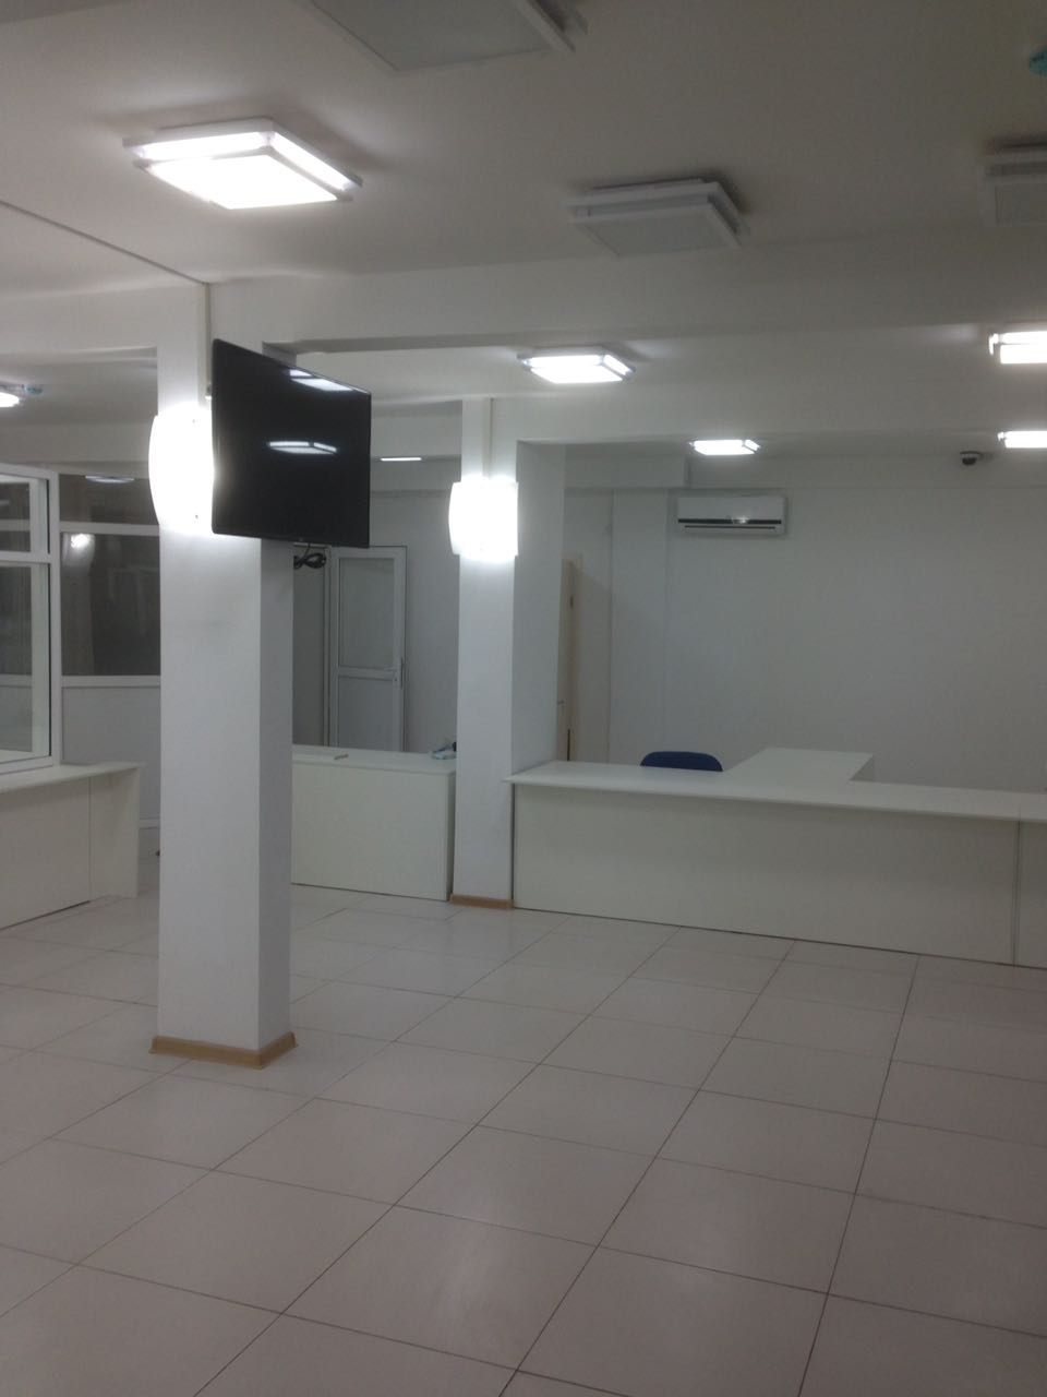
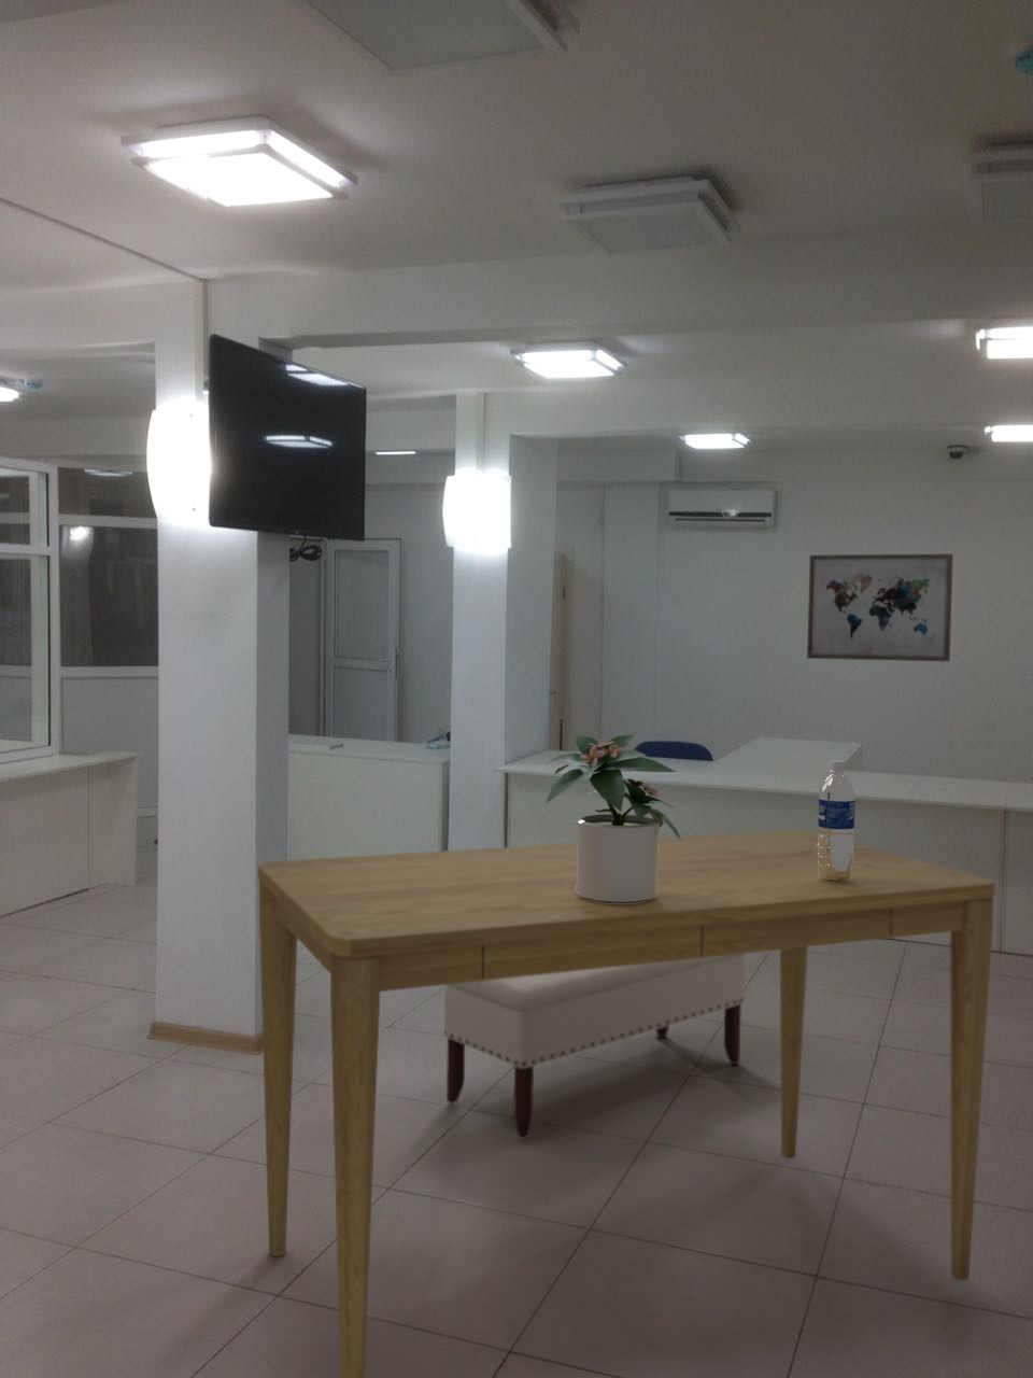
+ wall art [806,553,955,662]
+ potted plant [545,735,684,903]
+ dining table [257,829,996,1378]
+ bench [444,954,745,1140]
+ water bottle [817,758,856,883]
